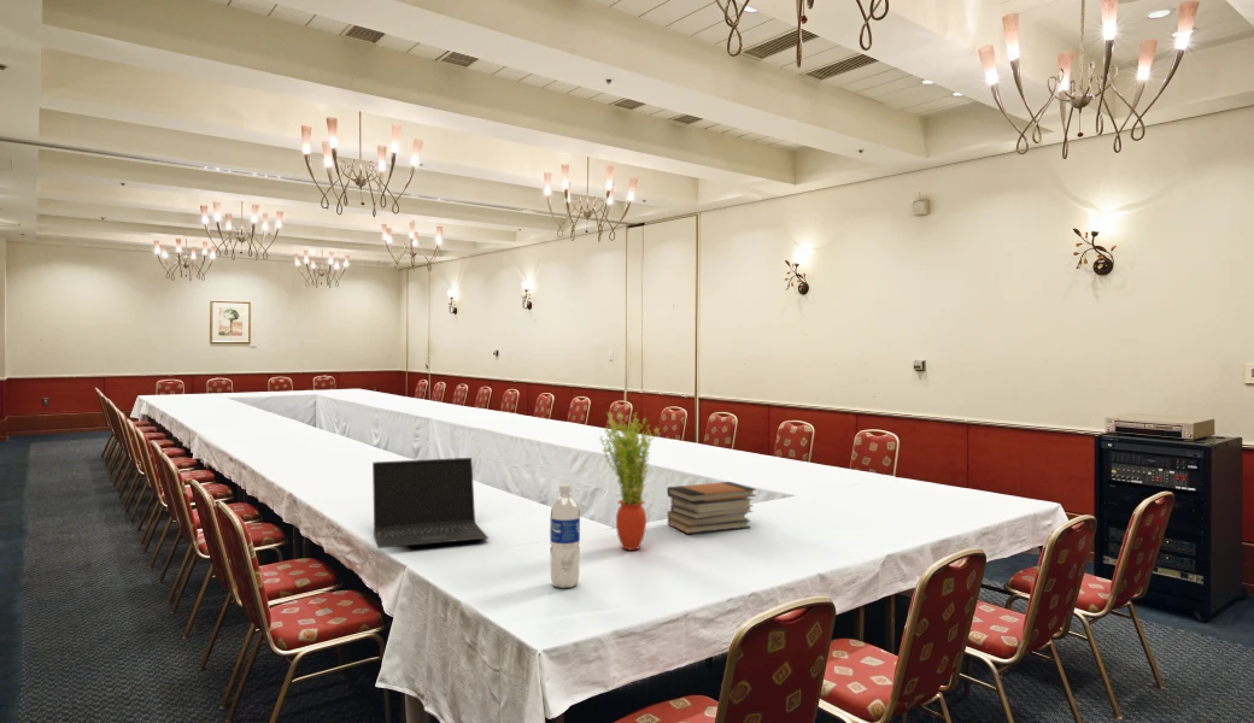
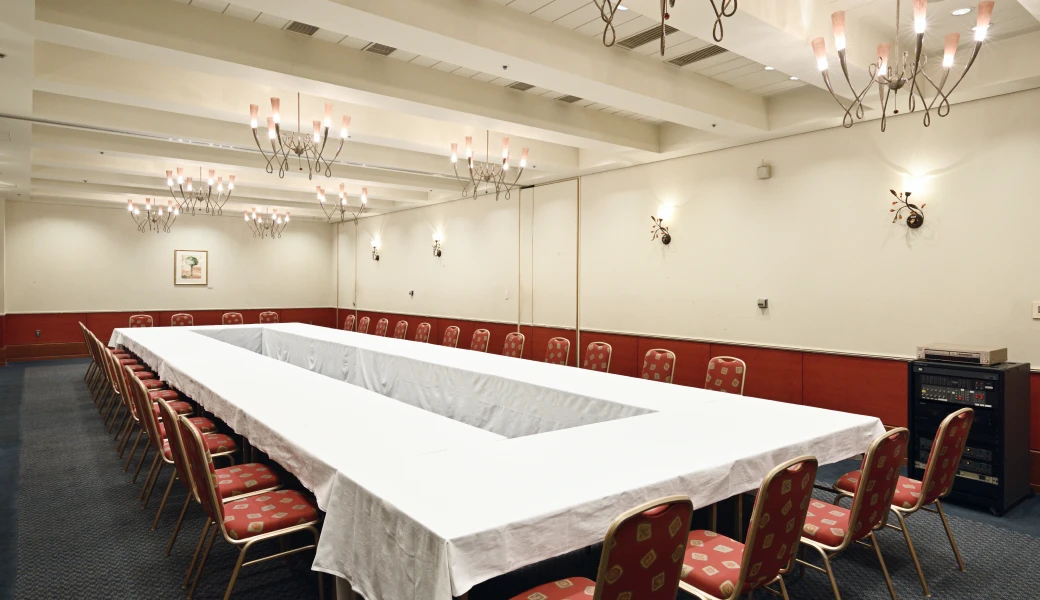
- potted plant [598,410,661,551]
- water bottle [549,483,581,589]
- book stack [666,481,757,535]
- laptop [371,457,490,549]
